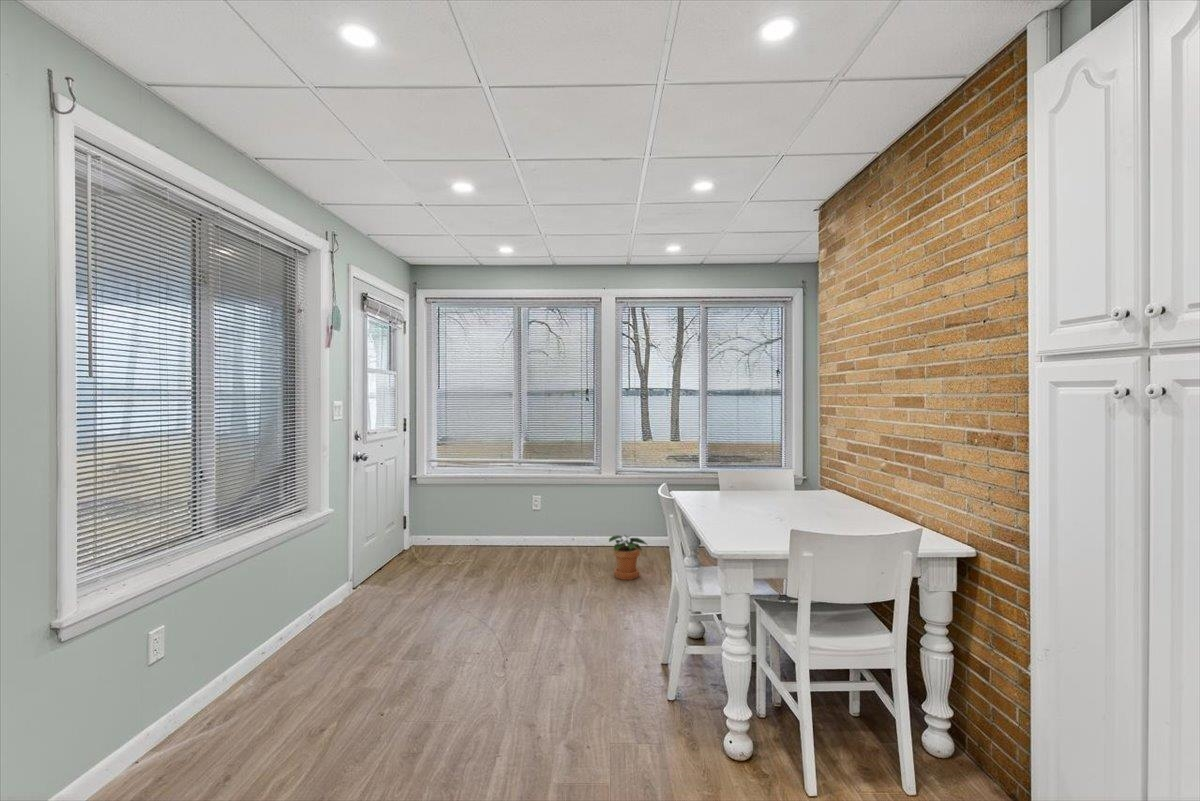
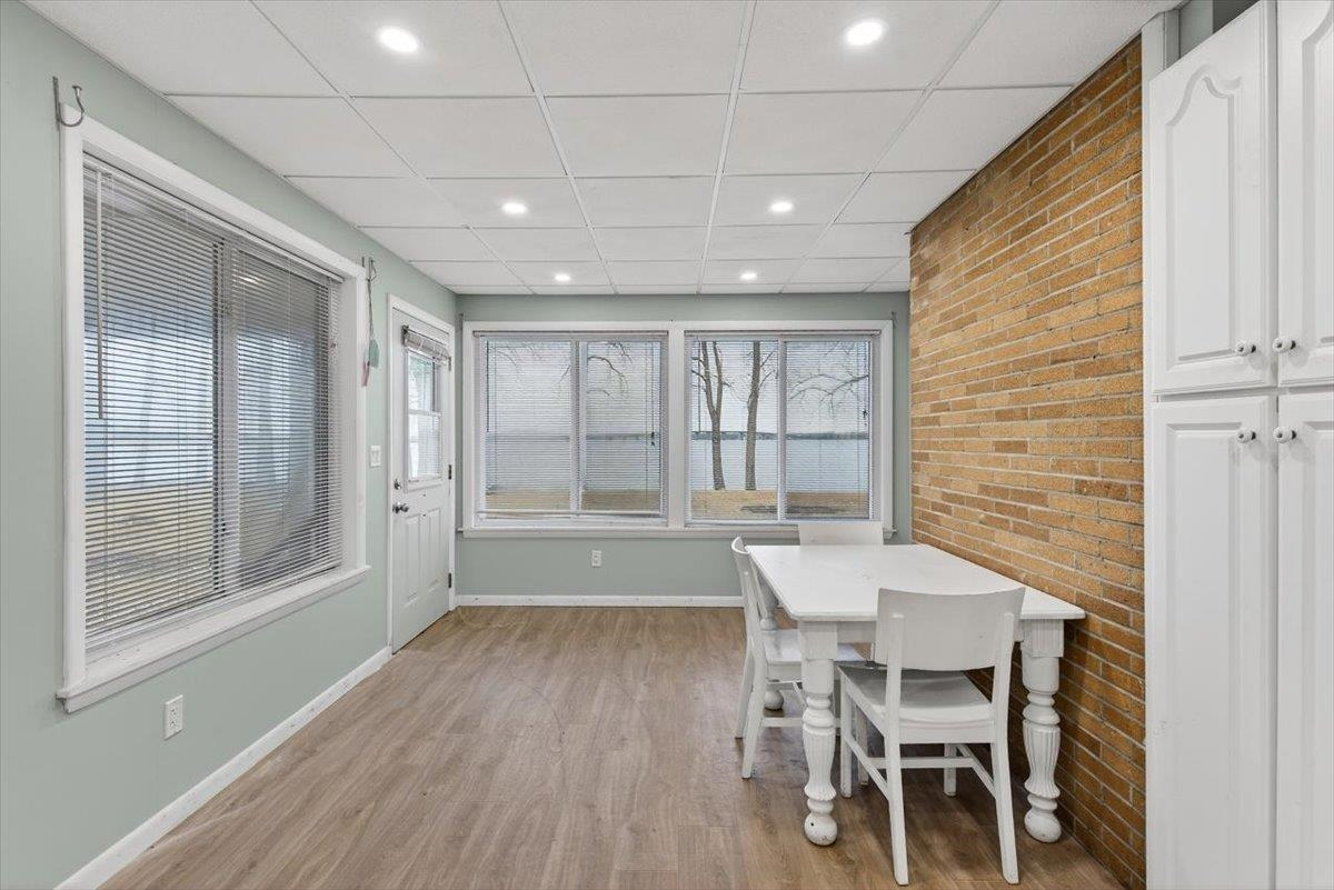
- potted plant [608,534,649,581]
